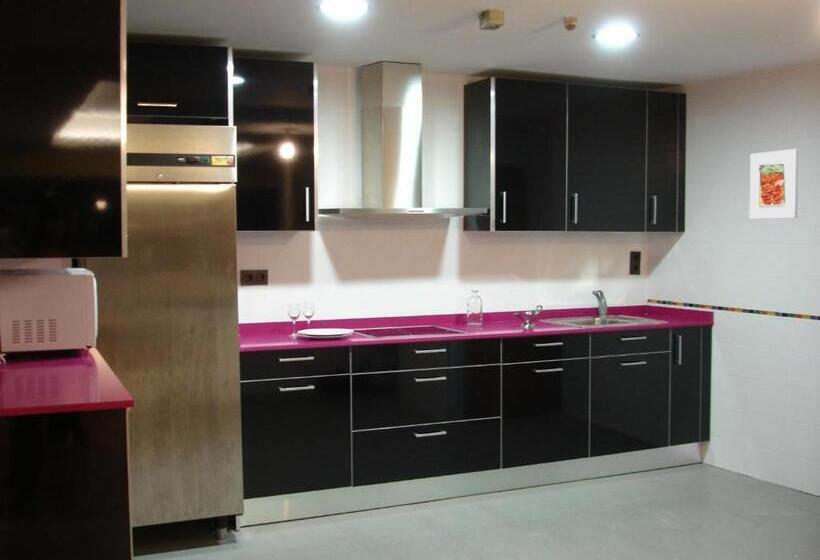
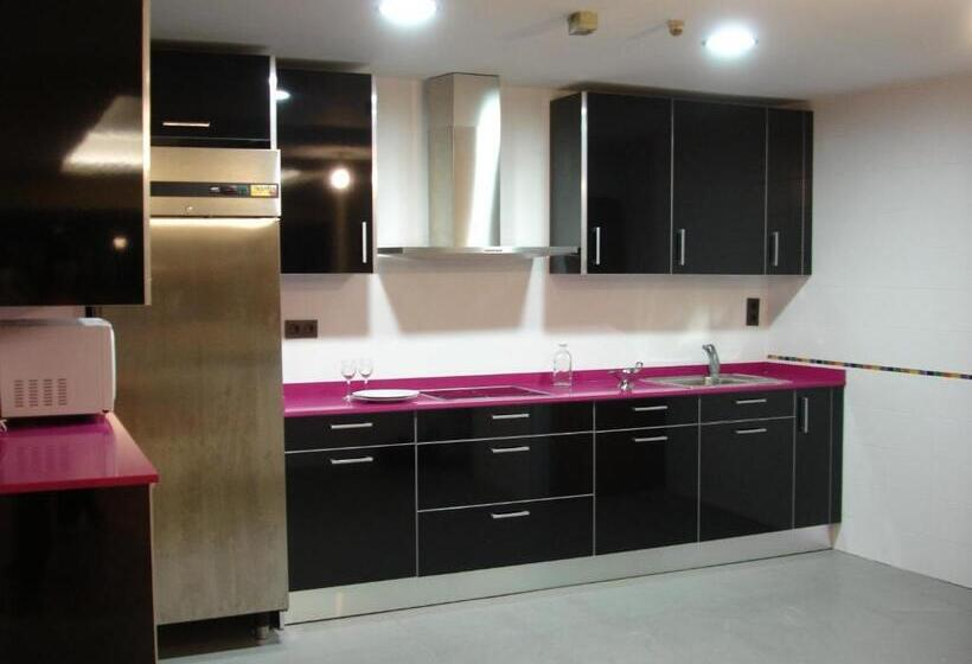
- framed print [749,148,799,220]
